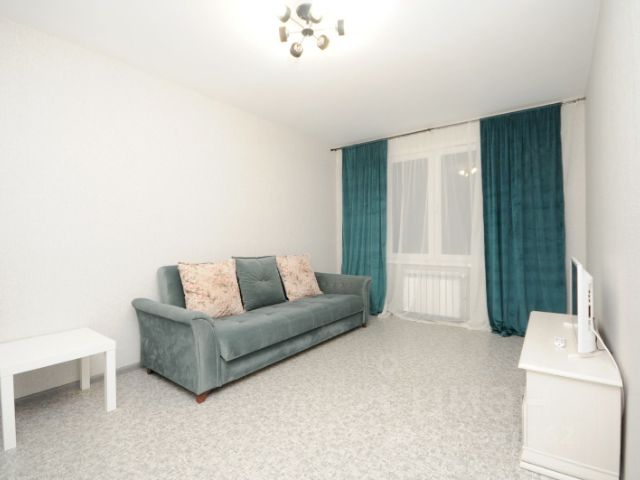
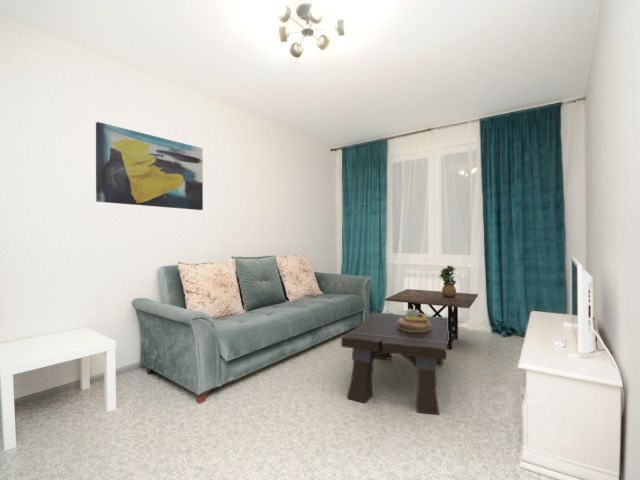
+ potted plant [438,264,457,299]
+ side table [384,288,479,350]
+ coffee table [340,311,449,416]
+ wall art [95,121,204,211]
+ decorative bowl [397,308,431,332]
